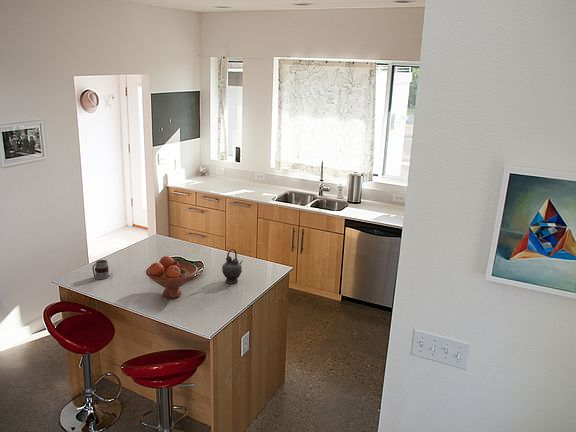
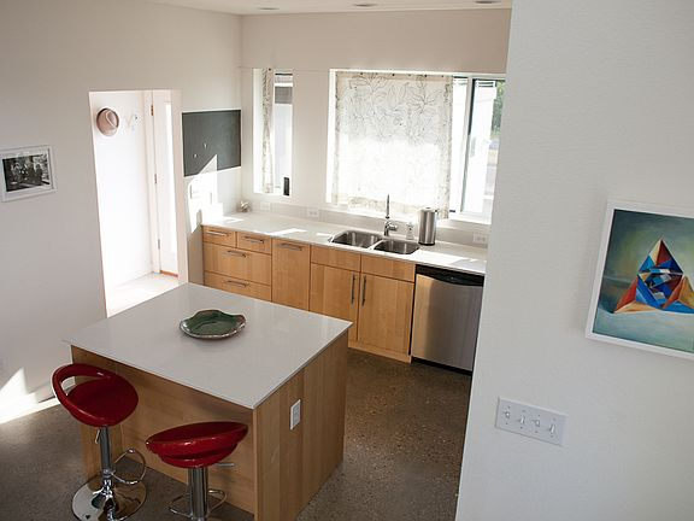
- teapot [221,248,243,284]
- fruit bowl [145,255,199,299]
- mug [91,259,111,280]
